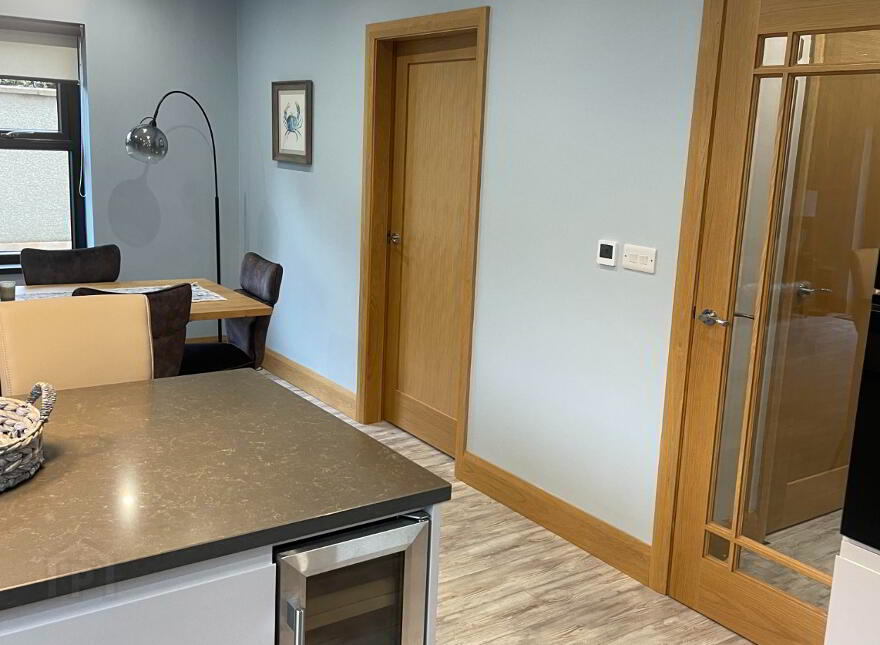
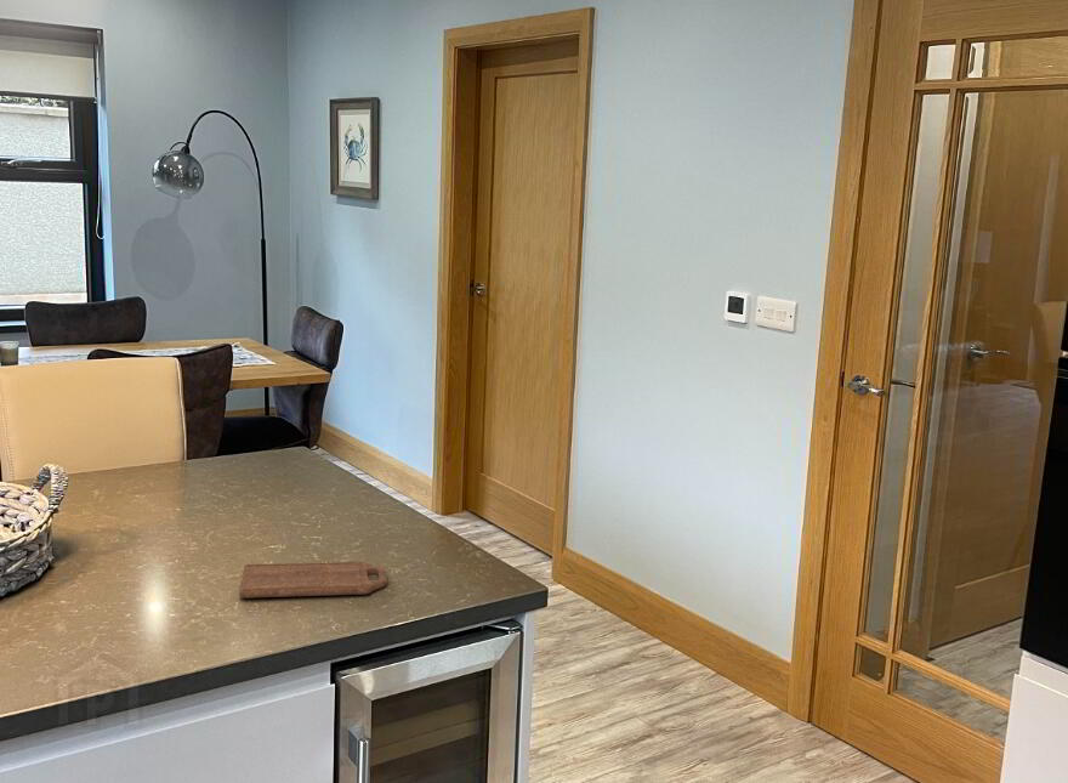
+ cutting board [238,561,388,598]
